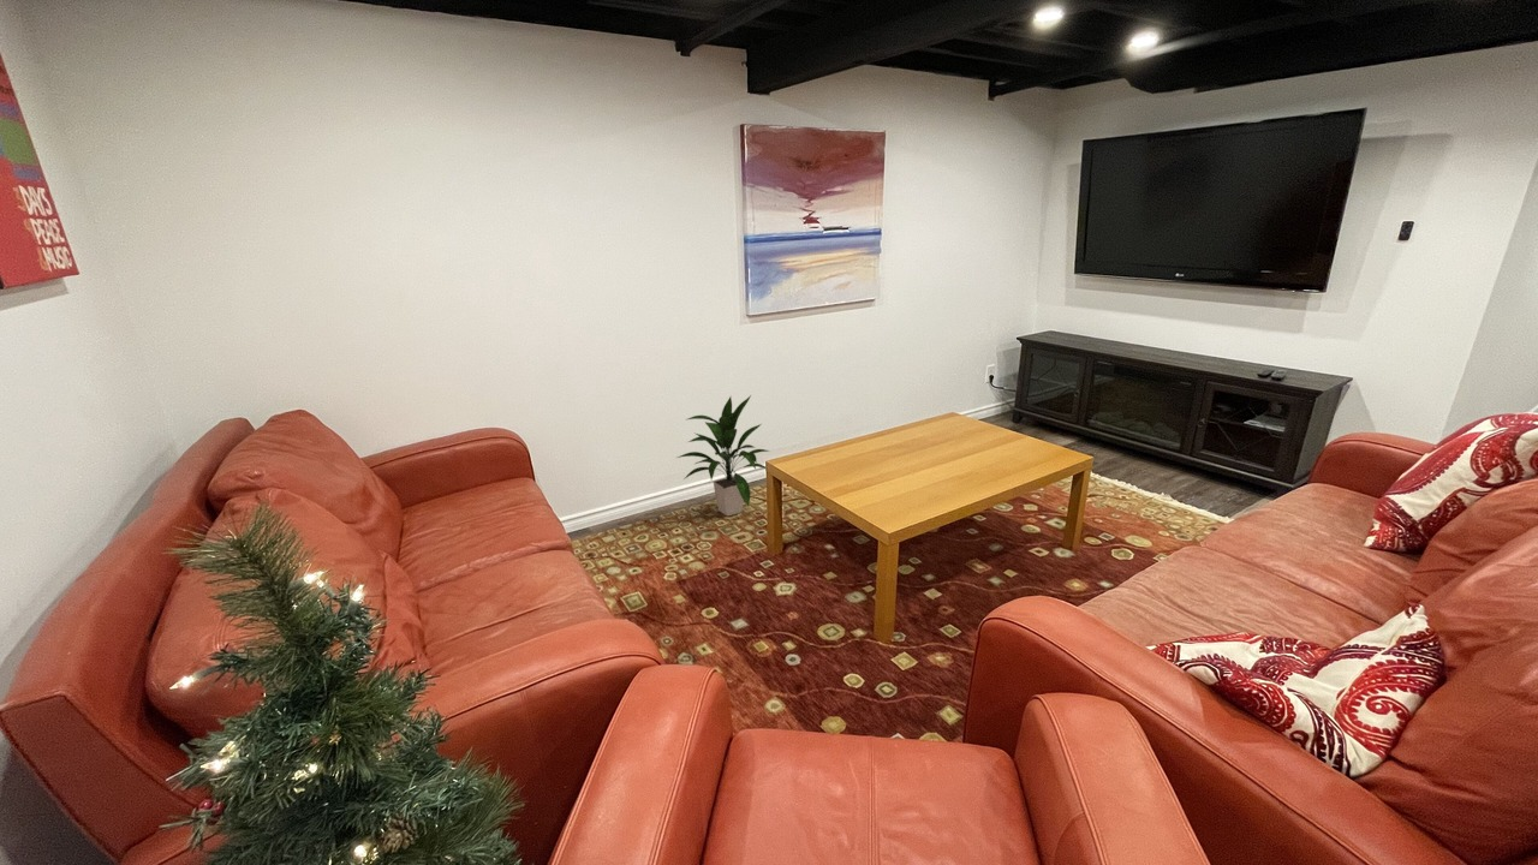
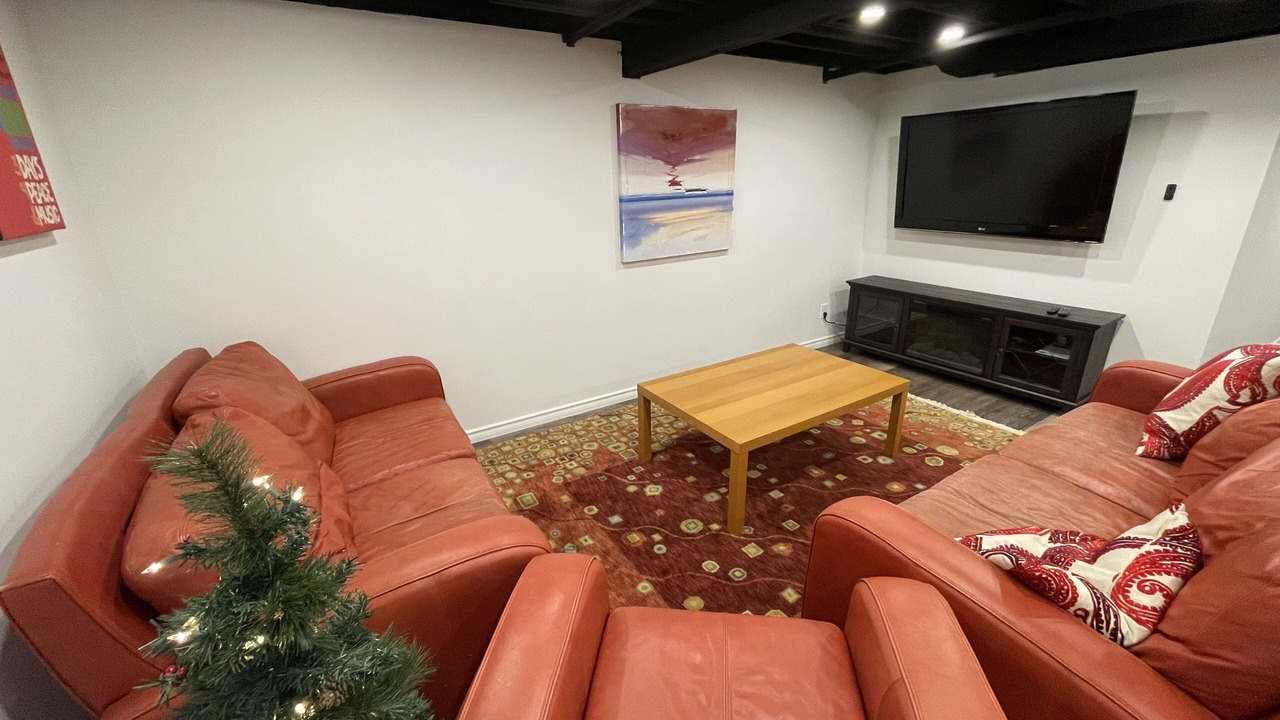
- indoor plant [676,394,769,517]
